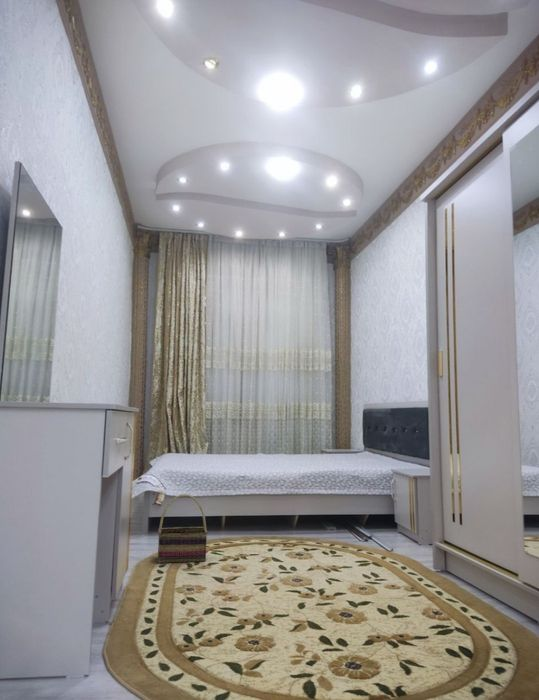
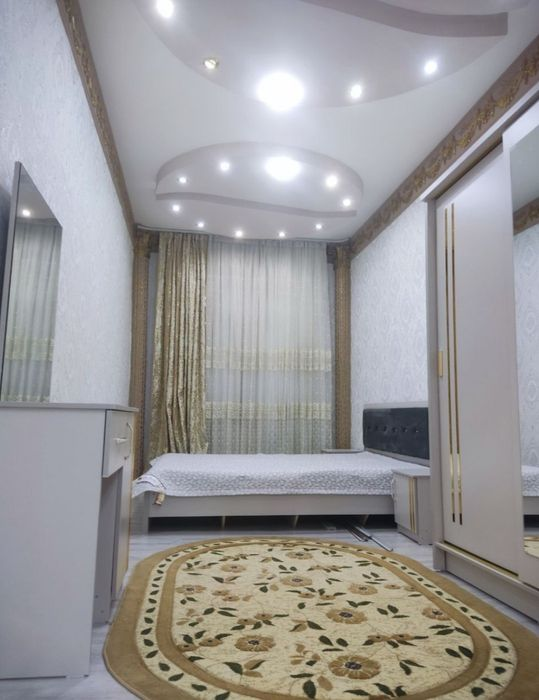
- basket [157,493,208,564]
